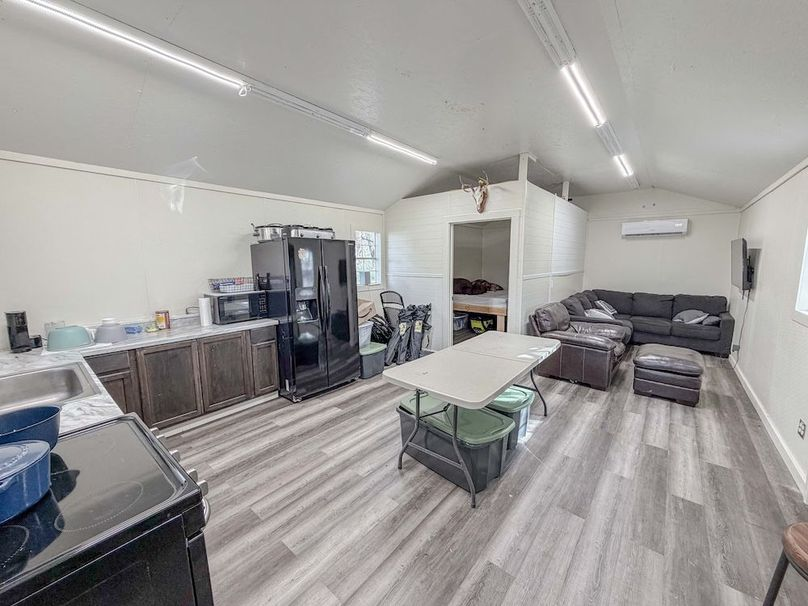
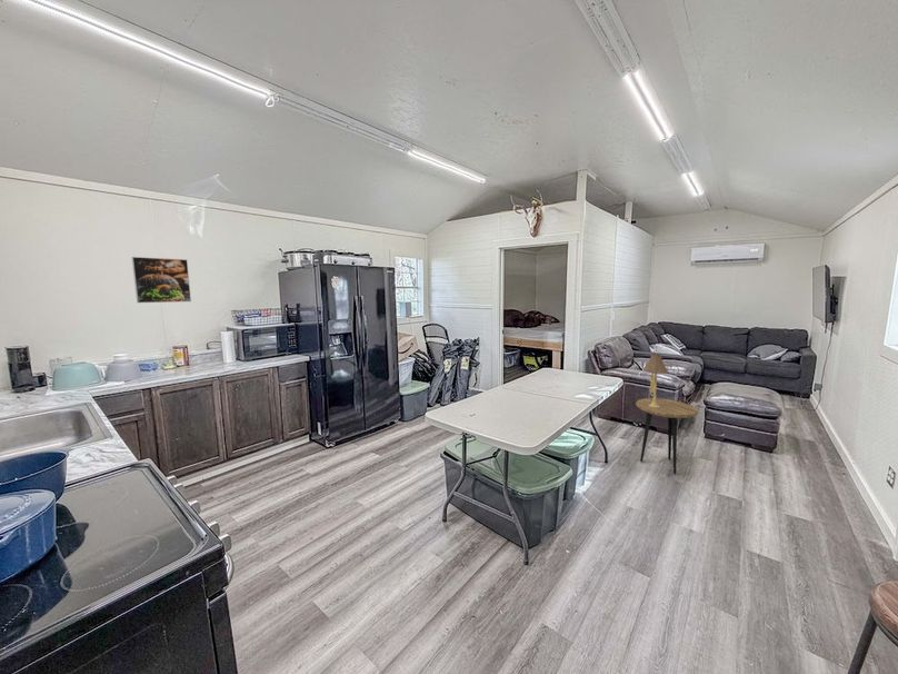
+ table lamp [642,353,669,407]
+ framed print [131,256,192,304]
+ side table [635,397,699,475]
